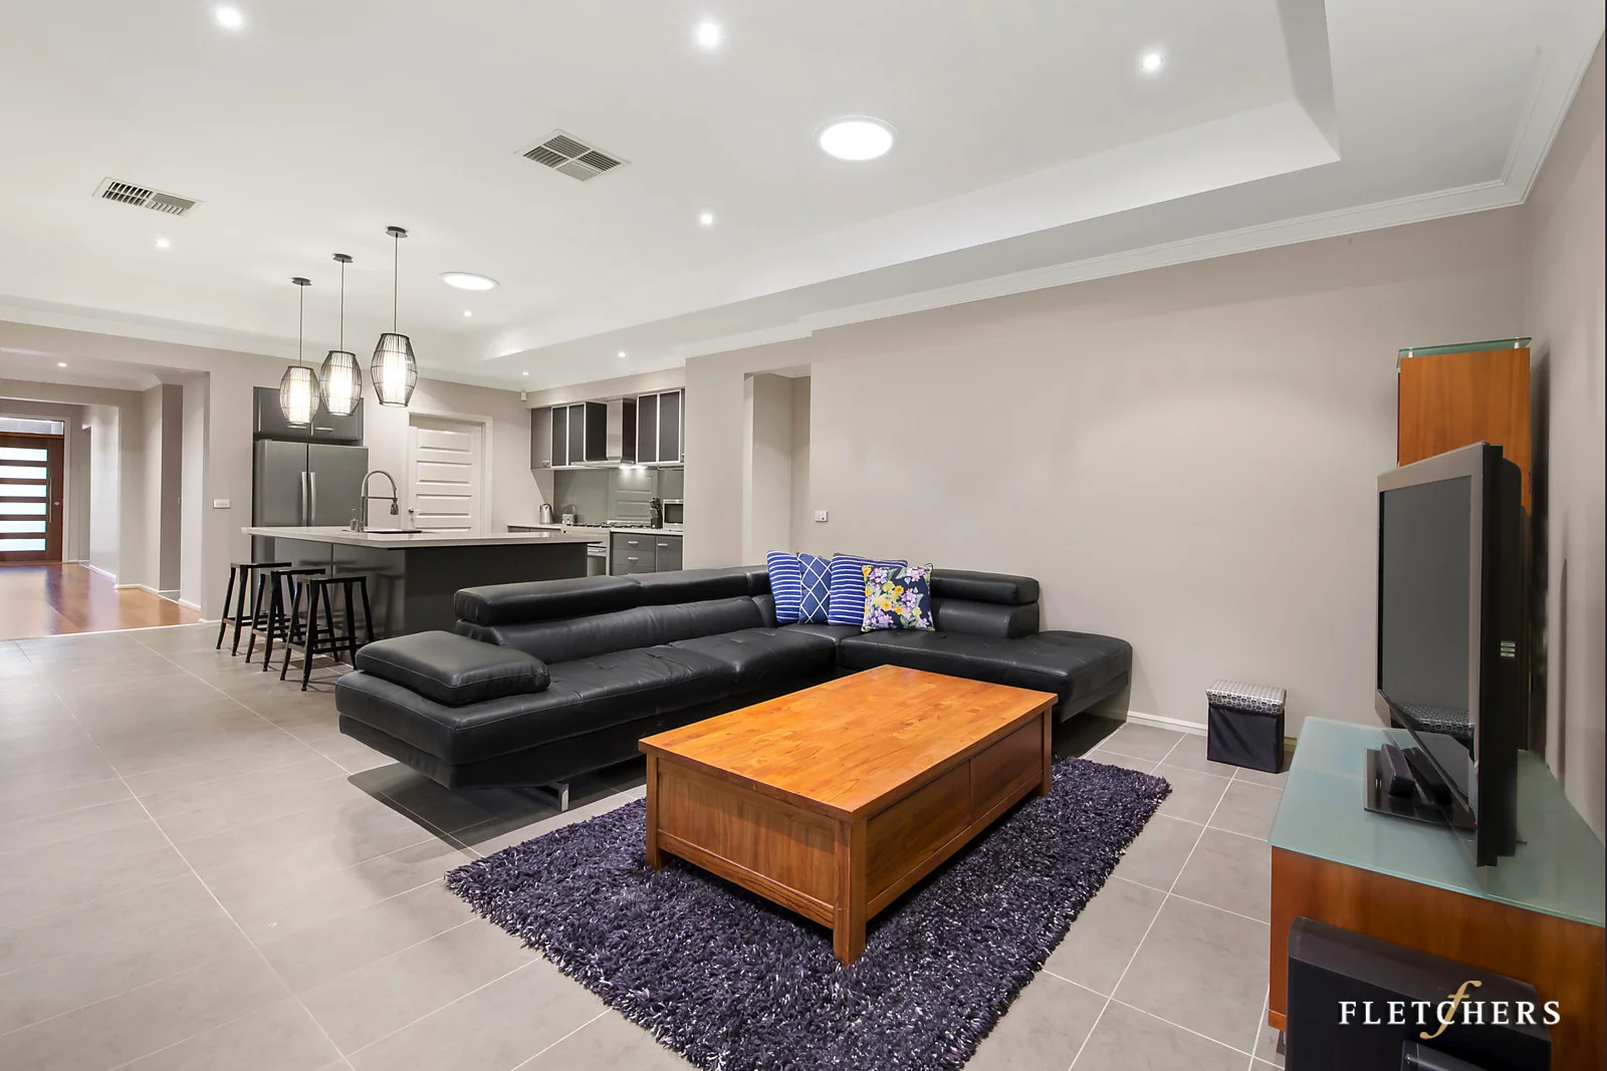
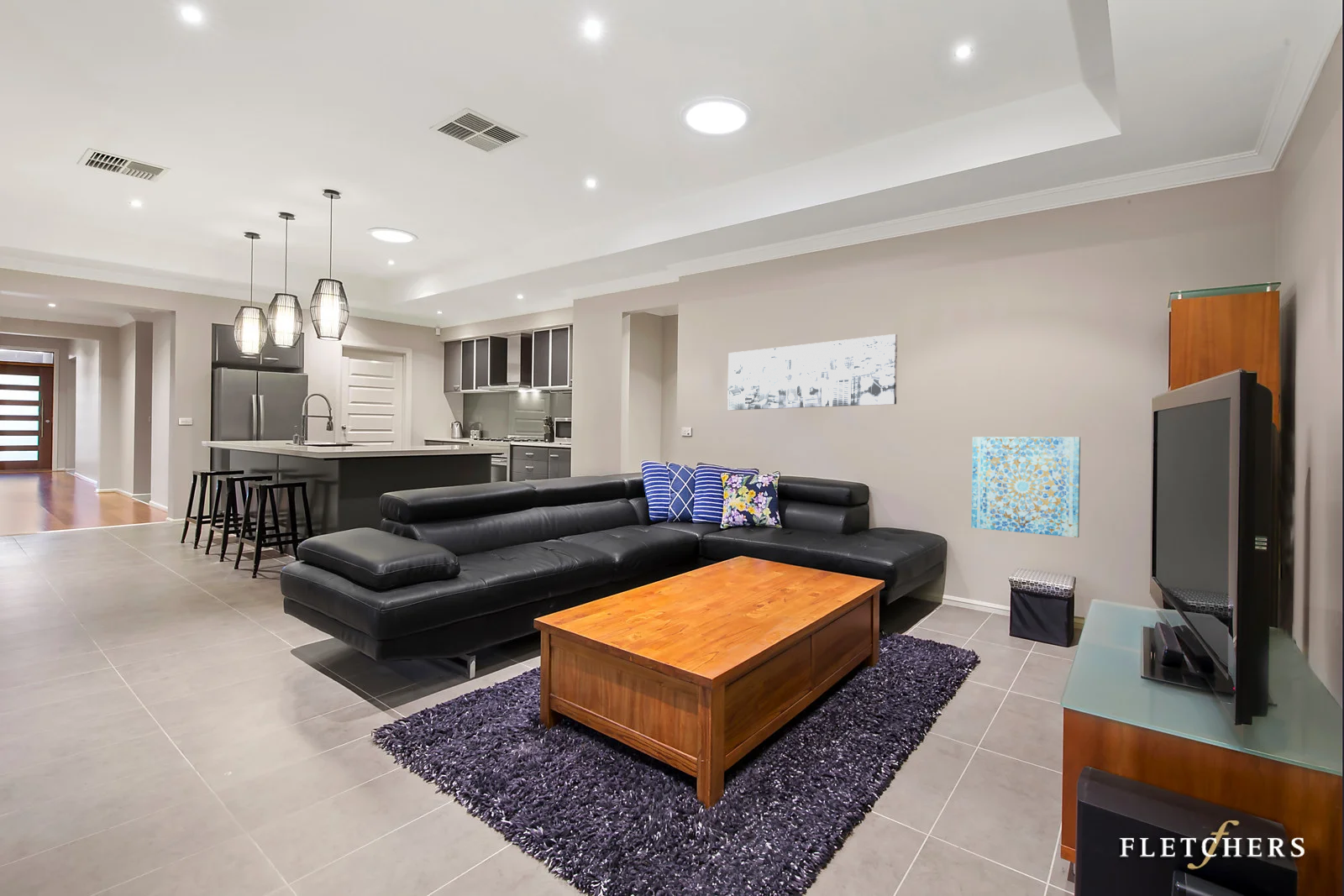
+ wall art [727,333,898,411]
+ wall art [970,436,1081,538]
